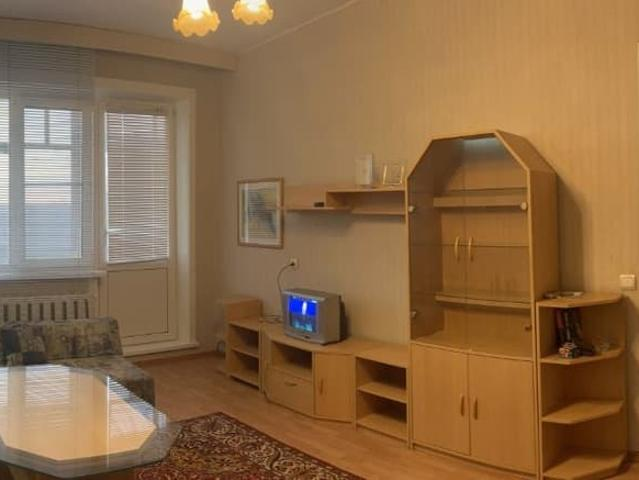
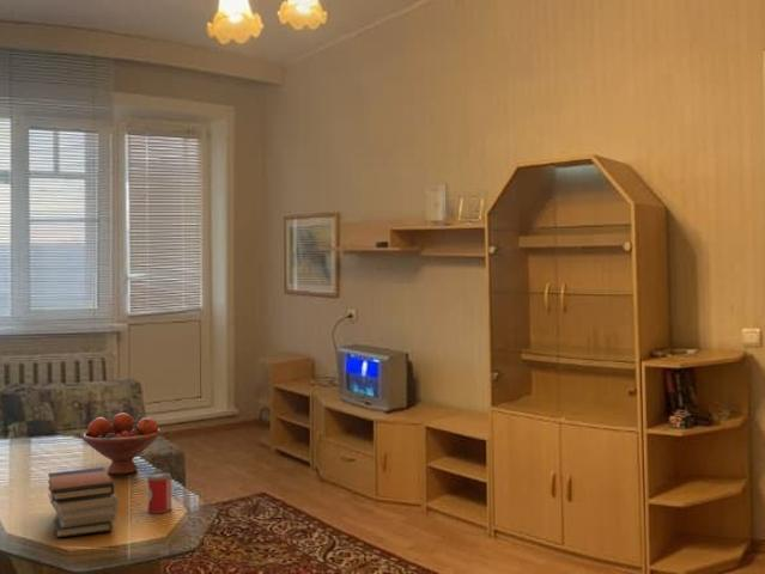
+ beer can [147,471,172,514]
+ book stack [47,466,119,539]
+ fruit bowl [80,411,163,476]
